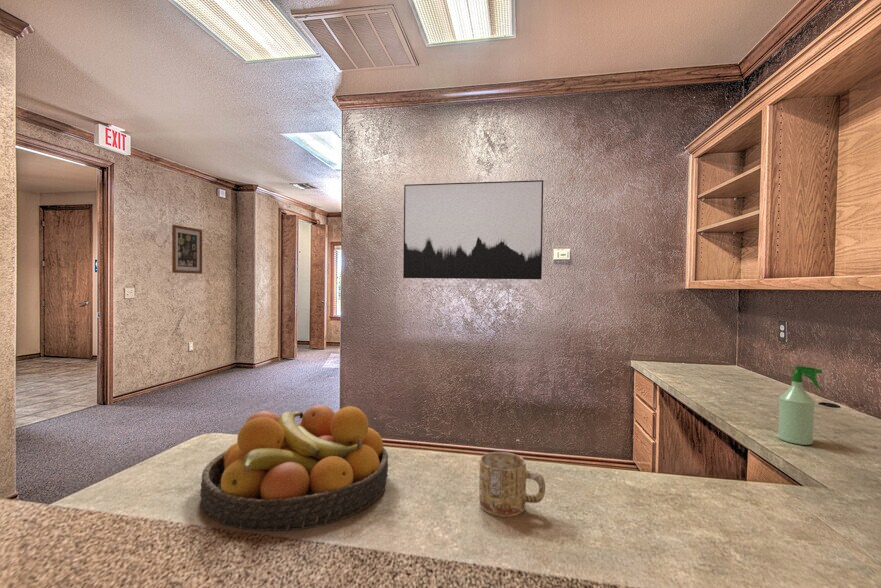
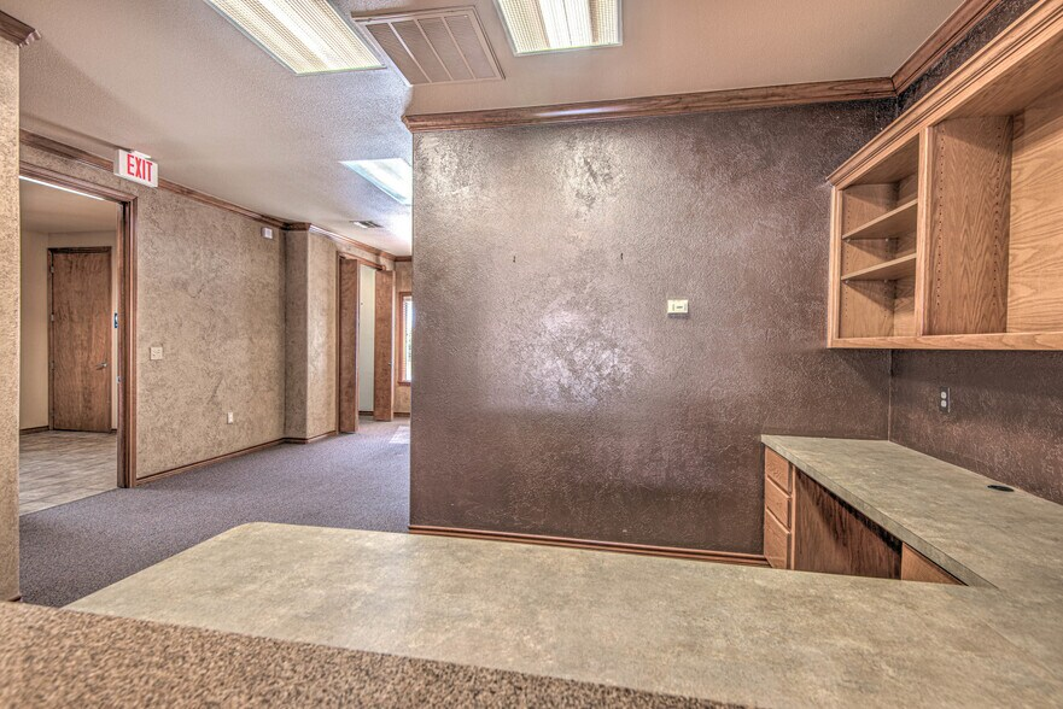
- fruit bowl [199,404,389,532]
- mug [478,451,546,518]
- wall art [402,179,544,280]
- wall art [171,224,203,275]
- spray bottle [777,365,823,446]
